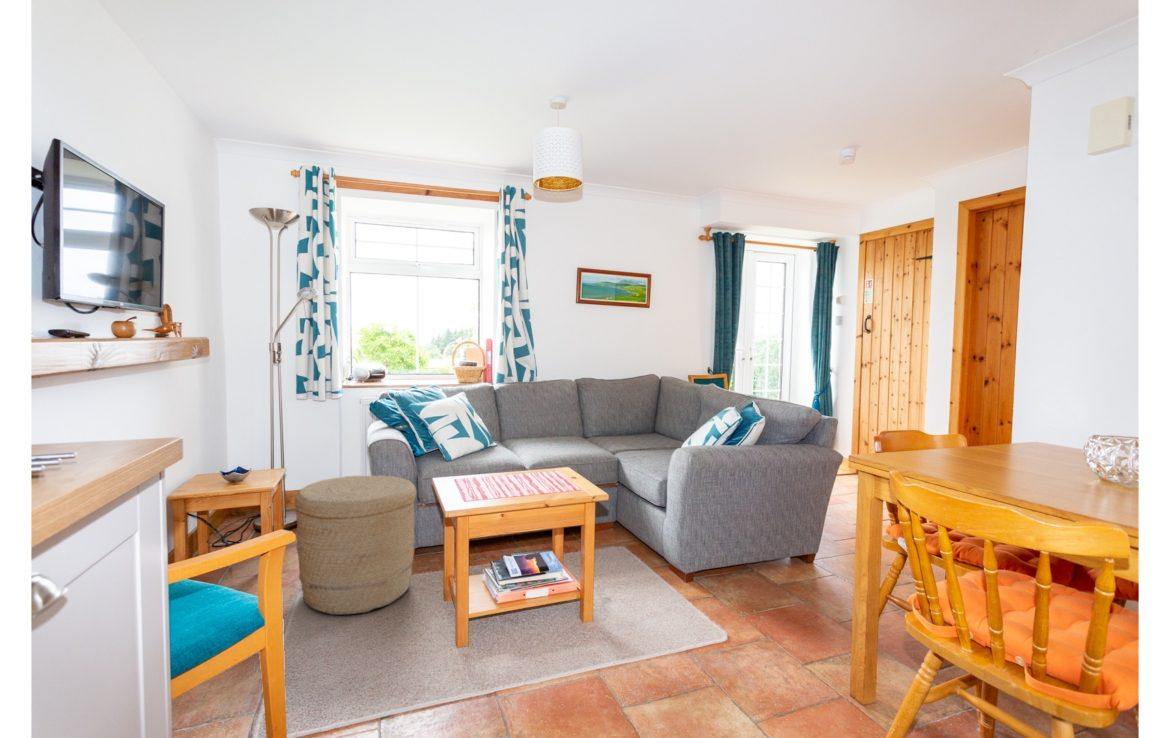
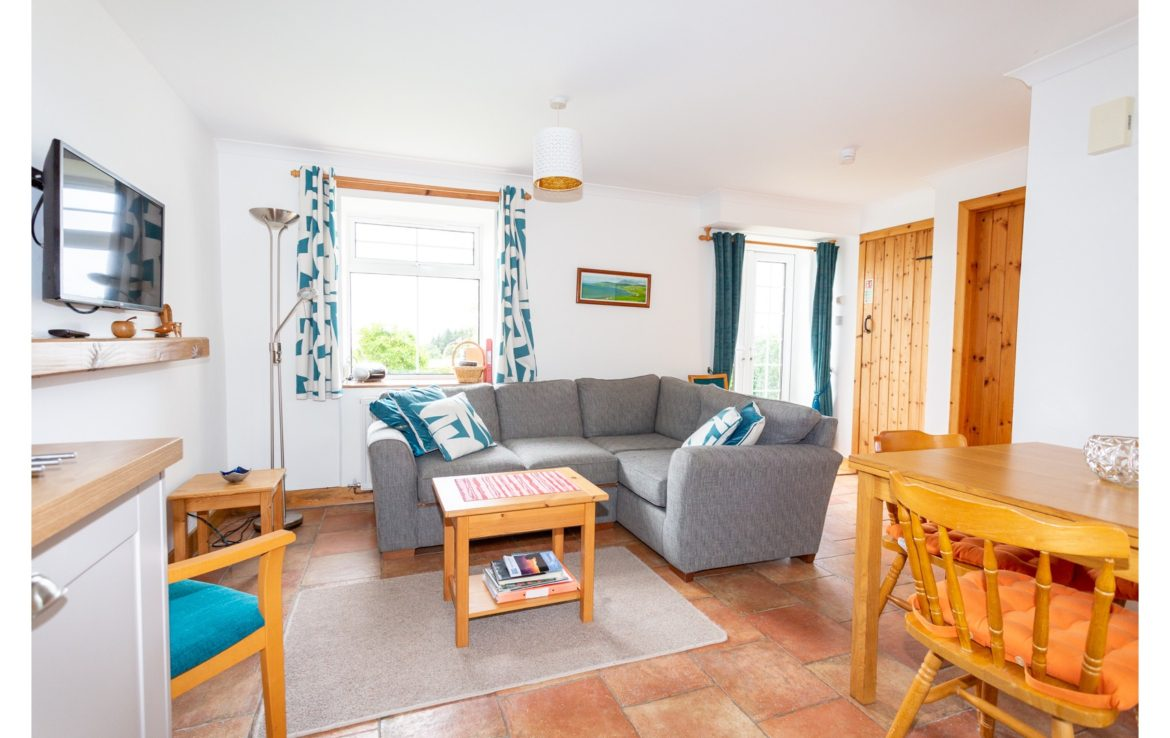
- basket [294,475,418,616]
